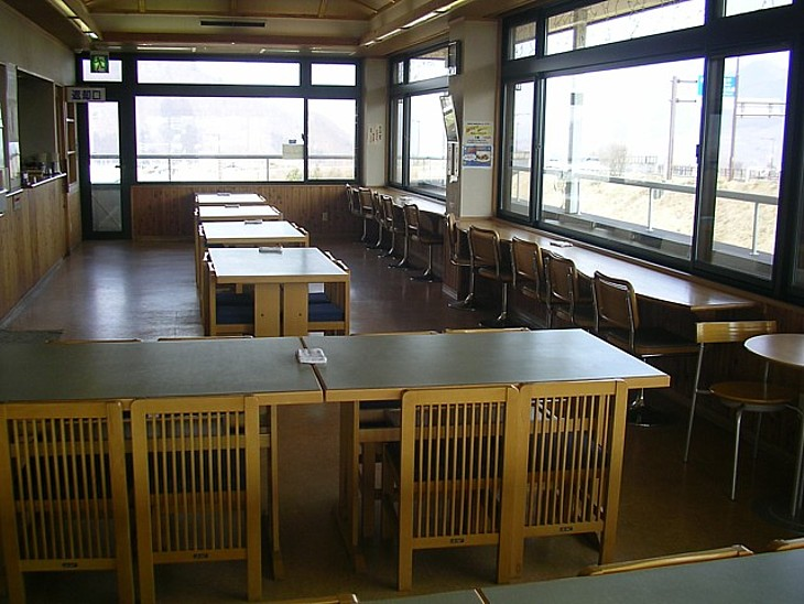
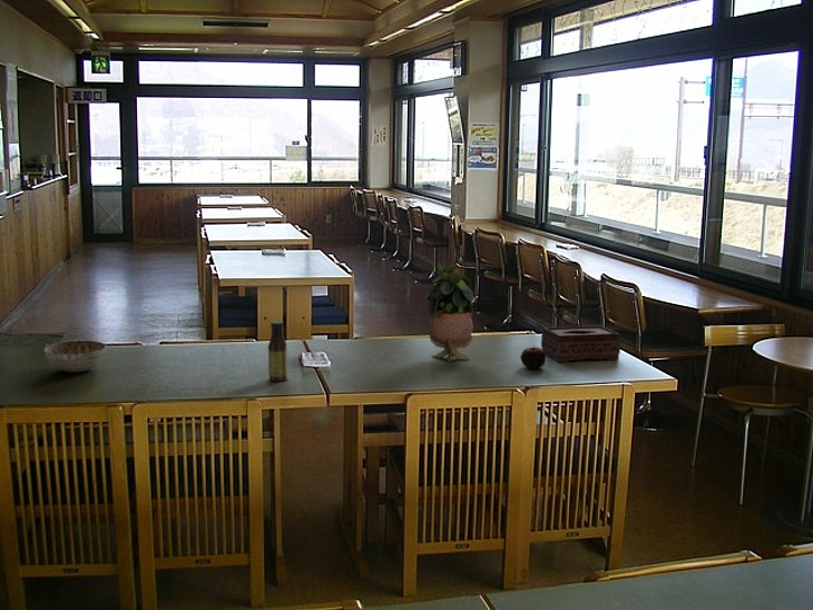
+ tissue box [540,325,621,363]
+ potted plant [424,263,474,363]
+ apple [520,344,547,370]
+ decorative bowl [42,338,108,373]
+ sauce bottle [267,321,288,382]
